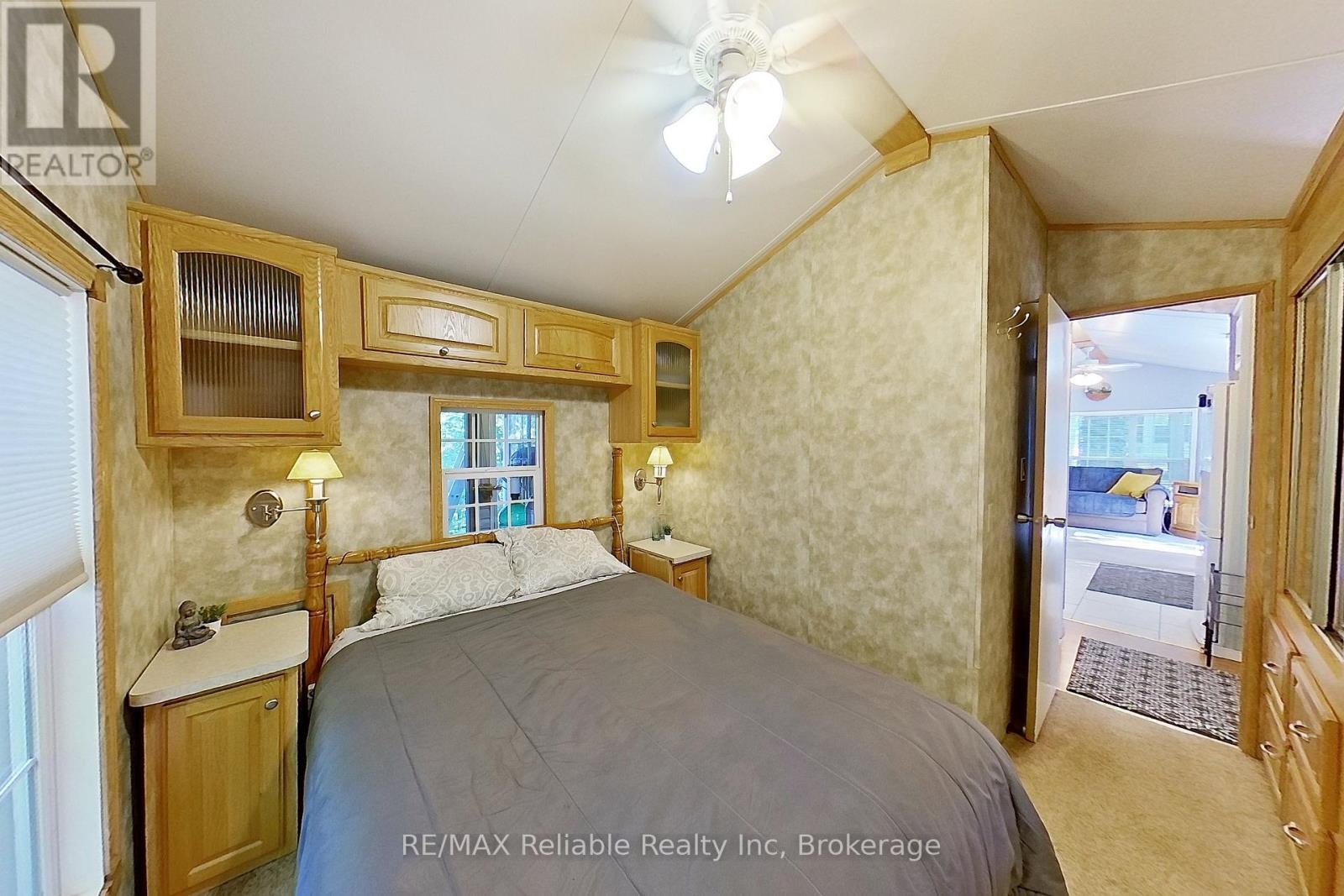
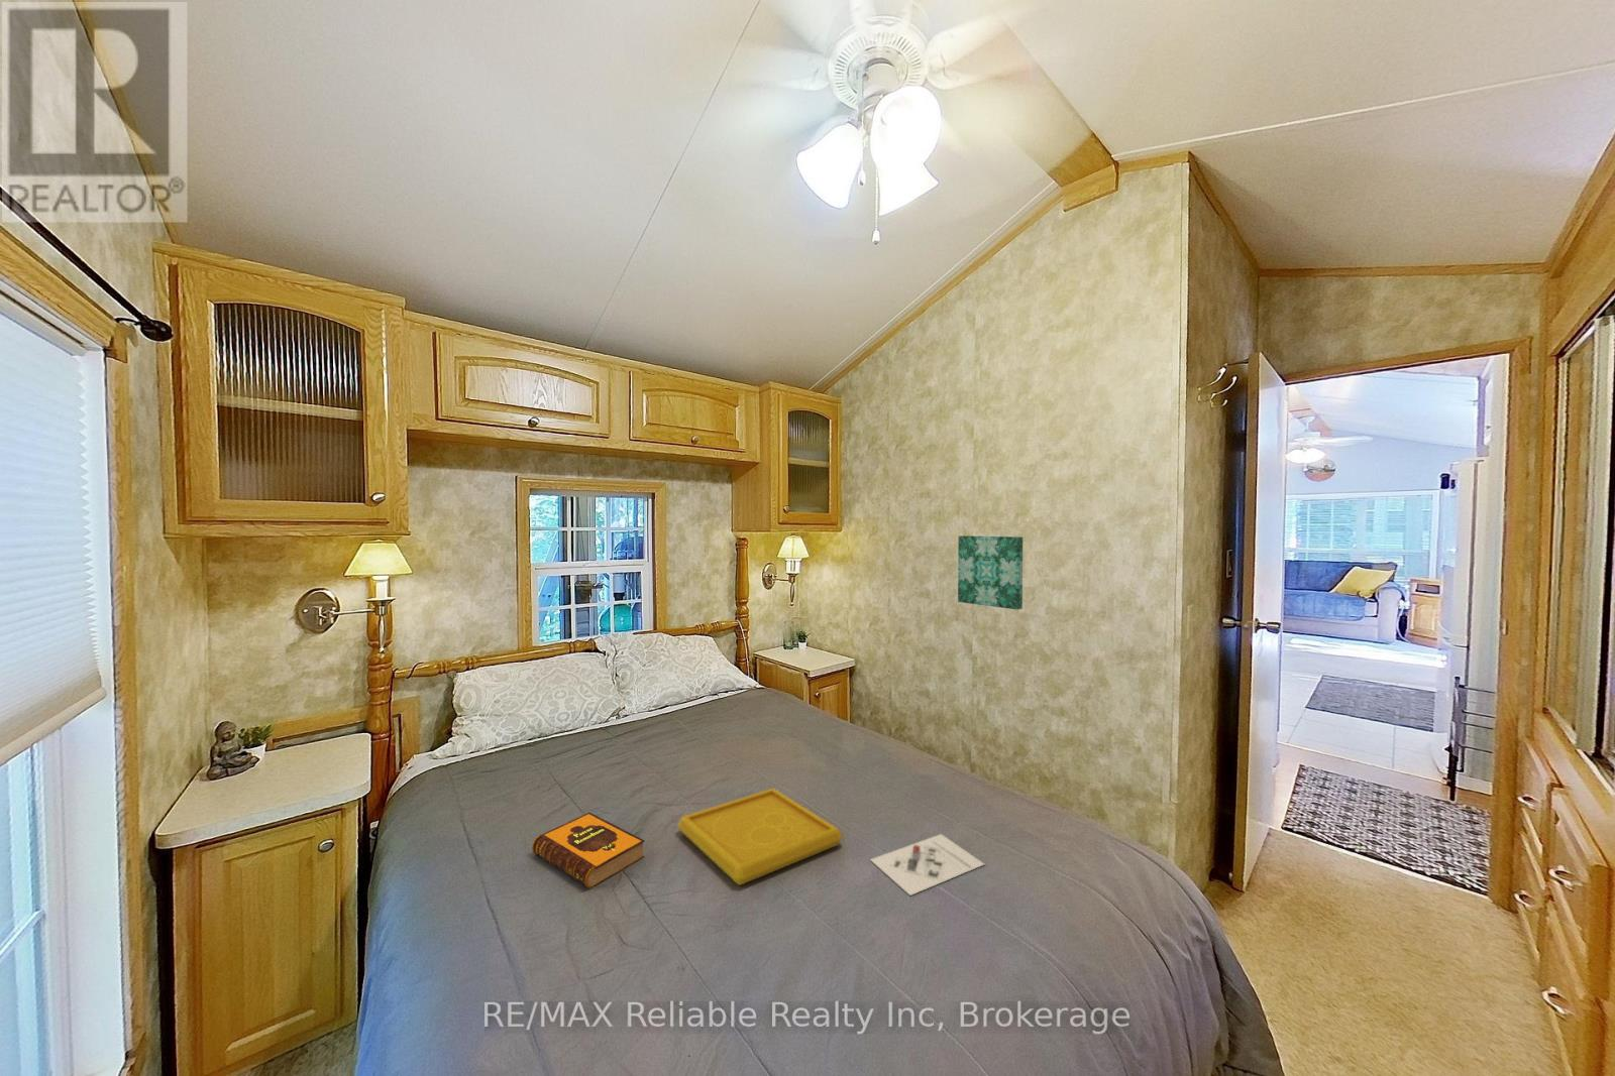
+ wall art [957,534,1024,611]
+ hardback book [531,812,646,890]
+ architectural model [869,833,985,897]
+ serving tray [678,788,842,886]
